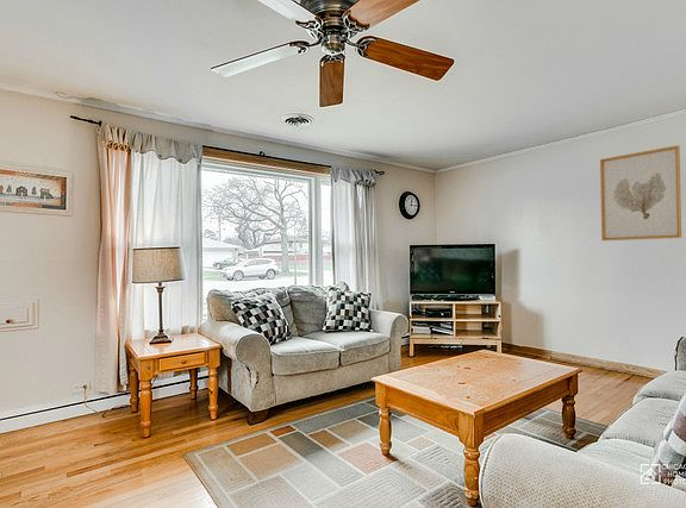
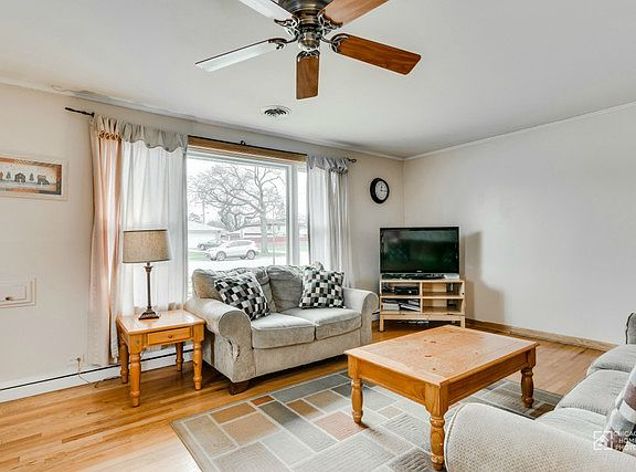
- wall art [599,144,682,242]
